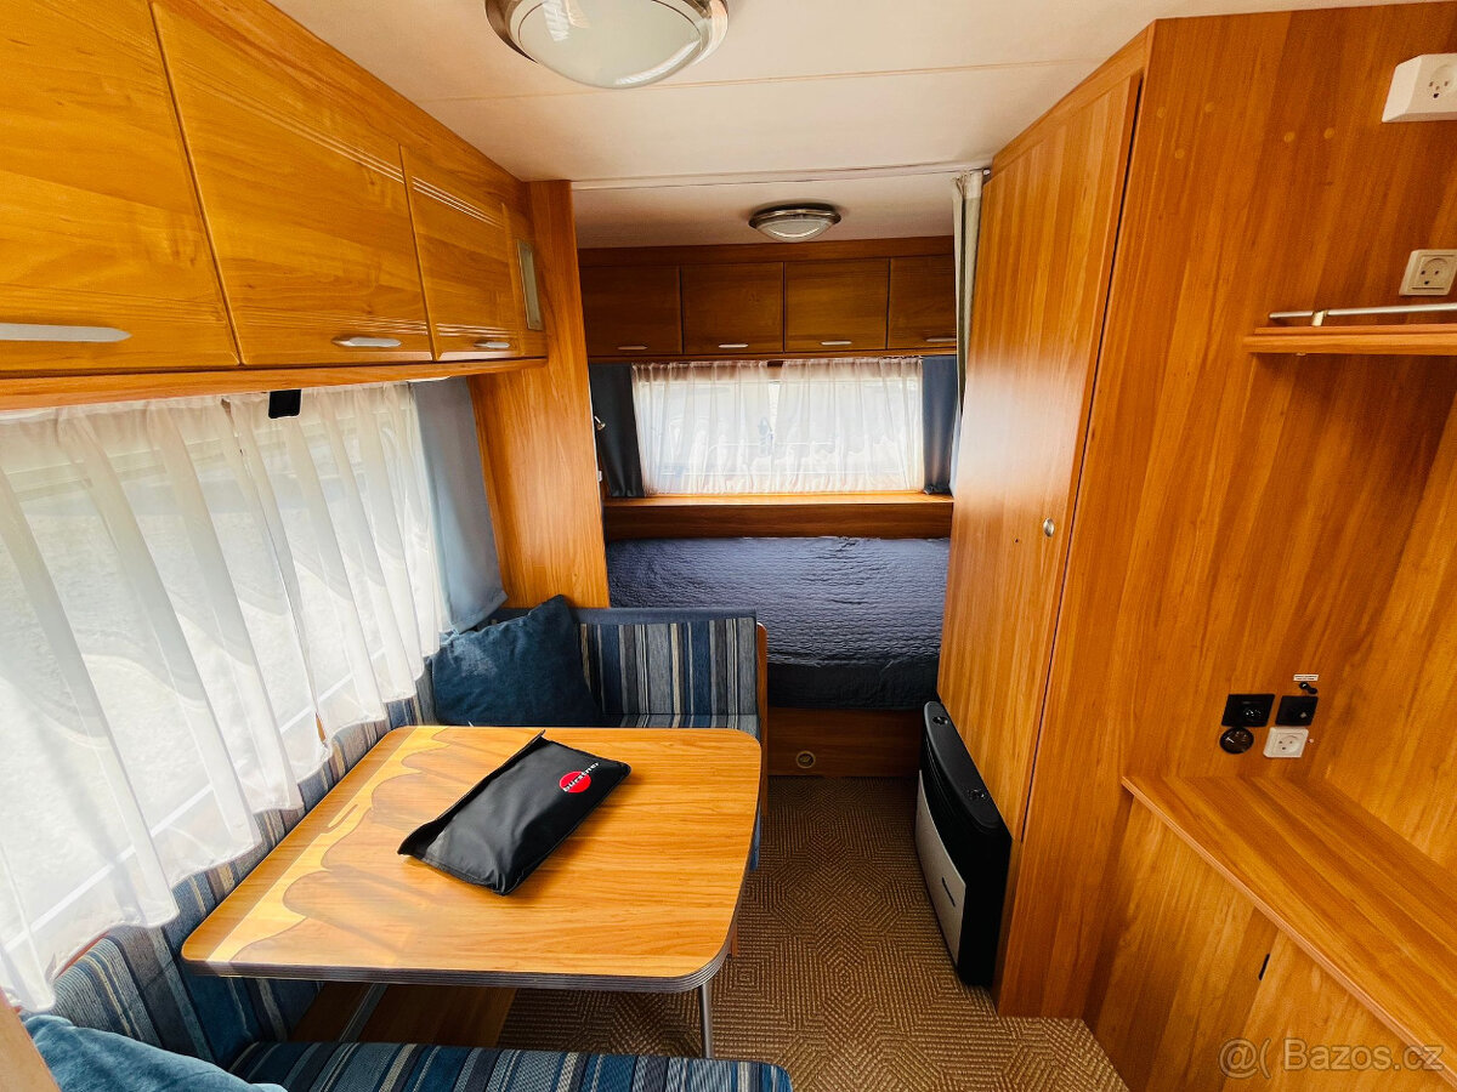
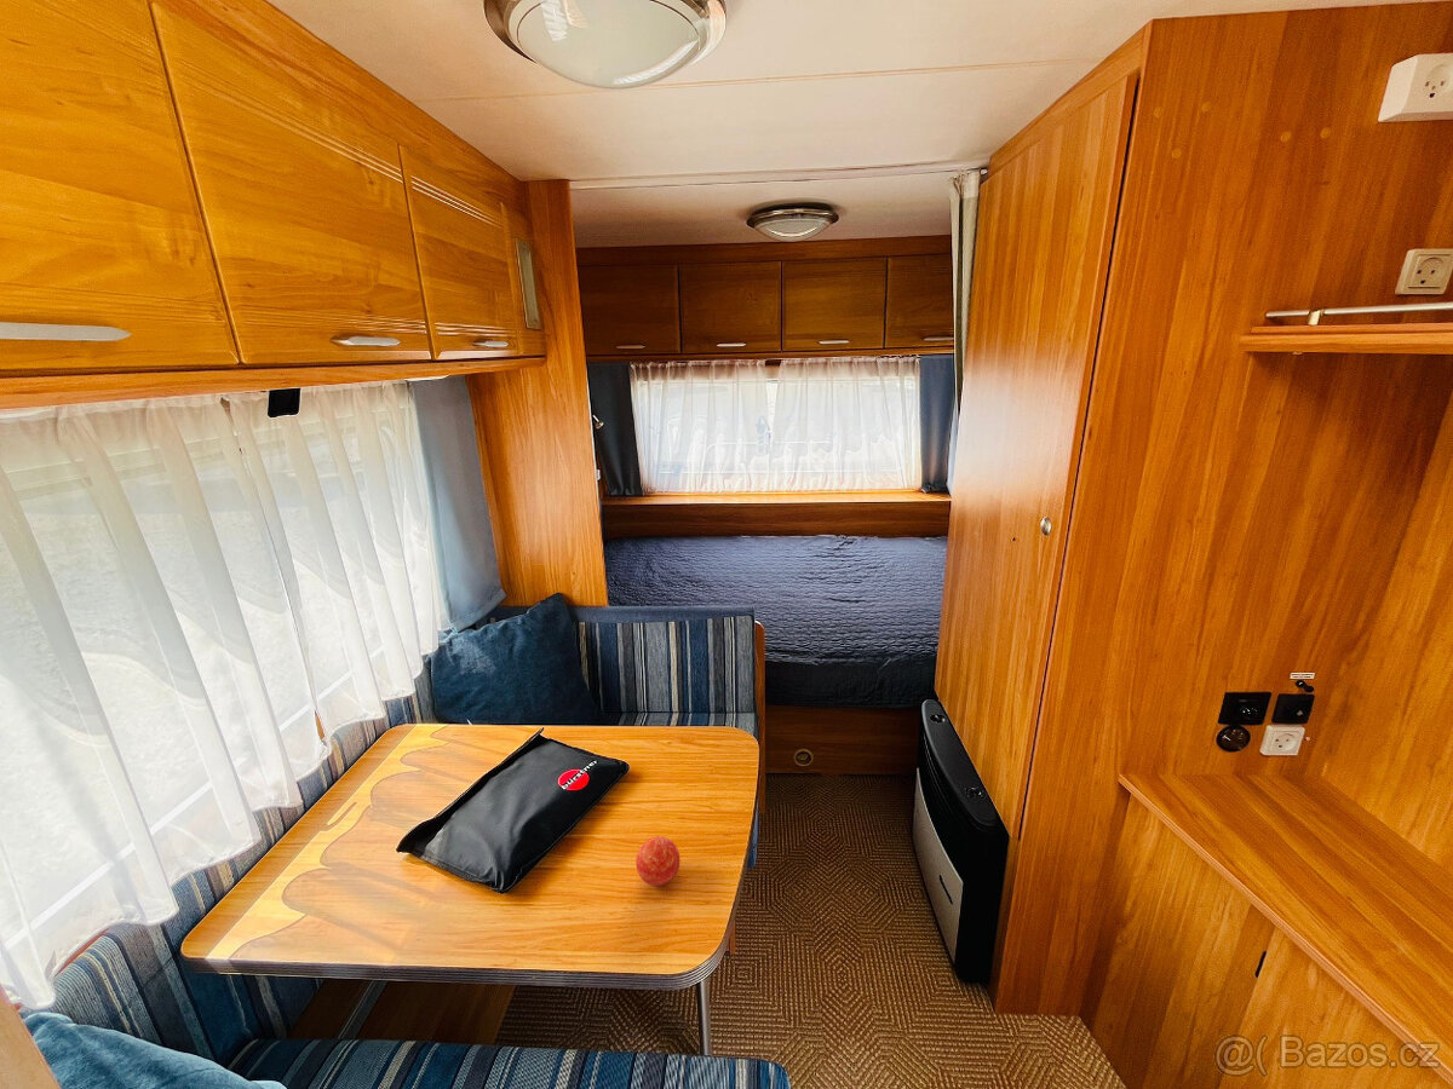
+ apple [634,836,682,887]
